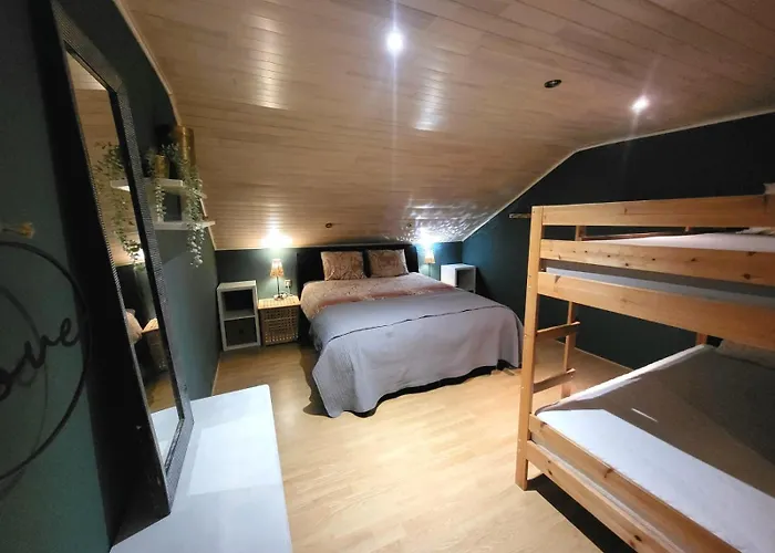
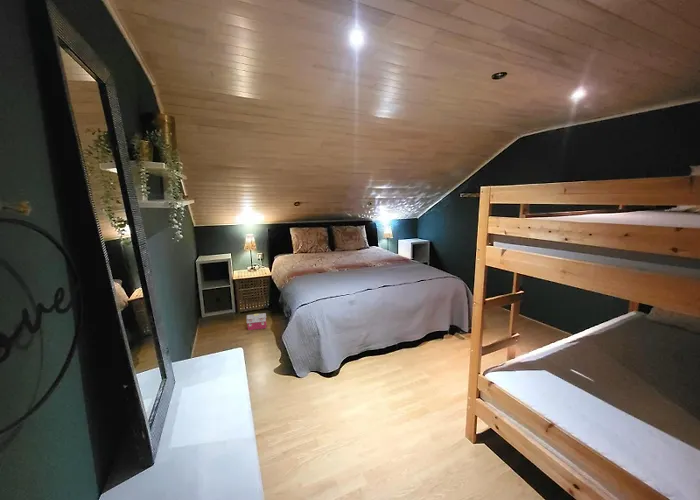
+ toy house [246,312,267,331]
